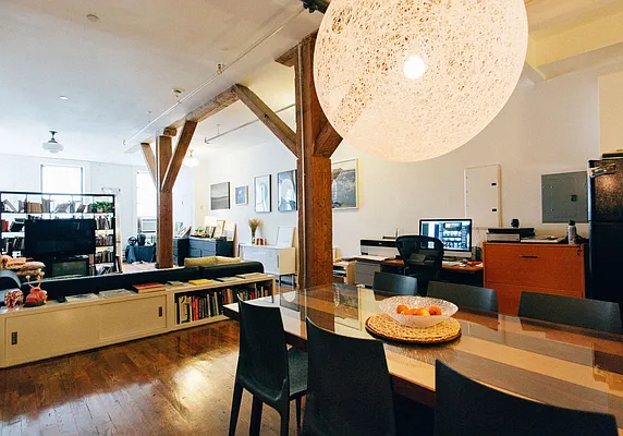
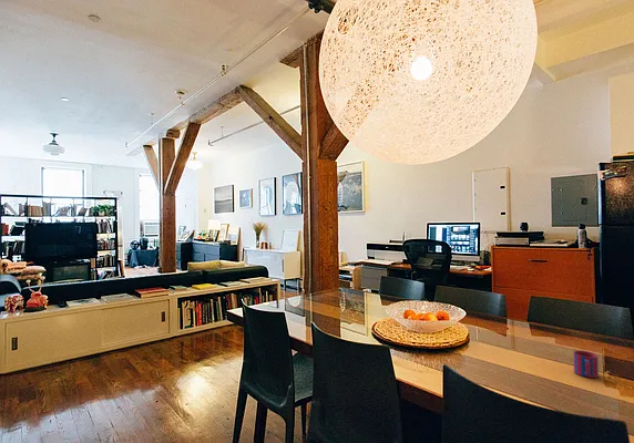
+ mug [572,350,600,379]
